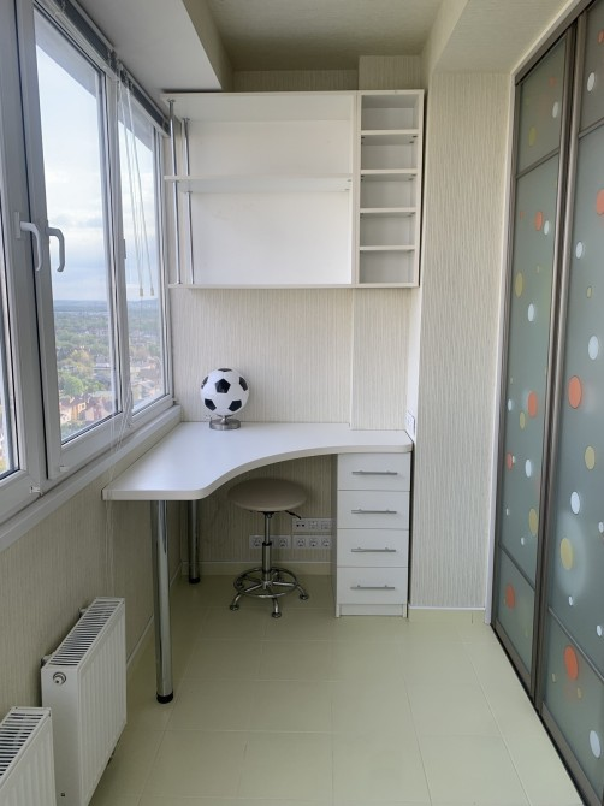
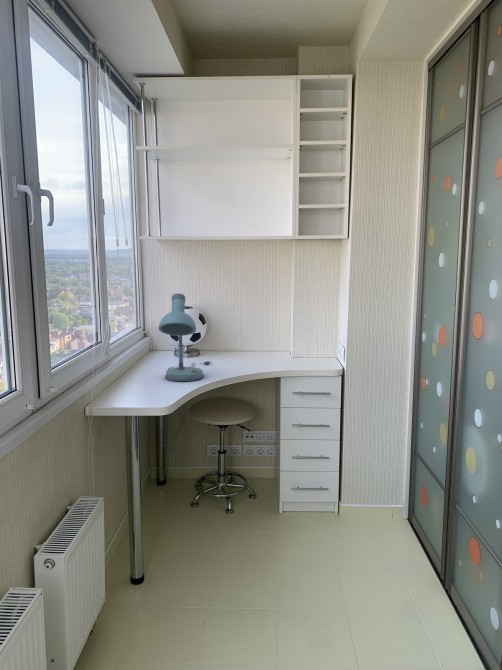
+ desk lamp [158,293,213,382]
